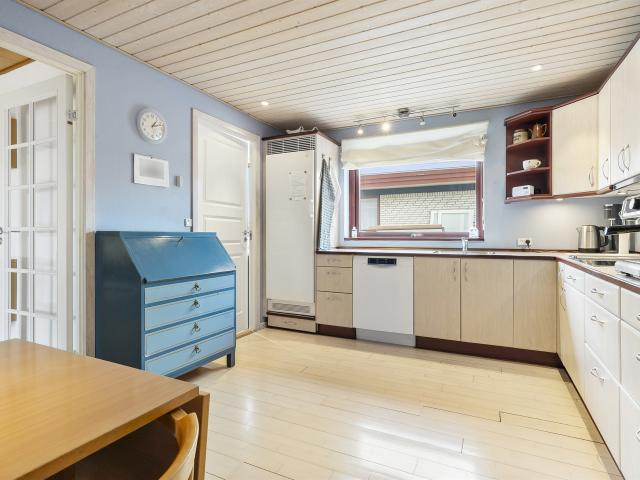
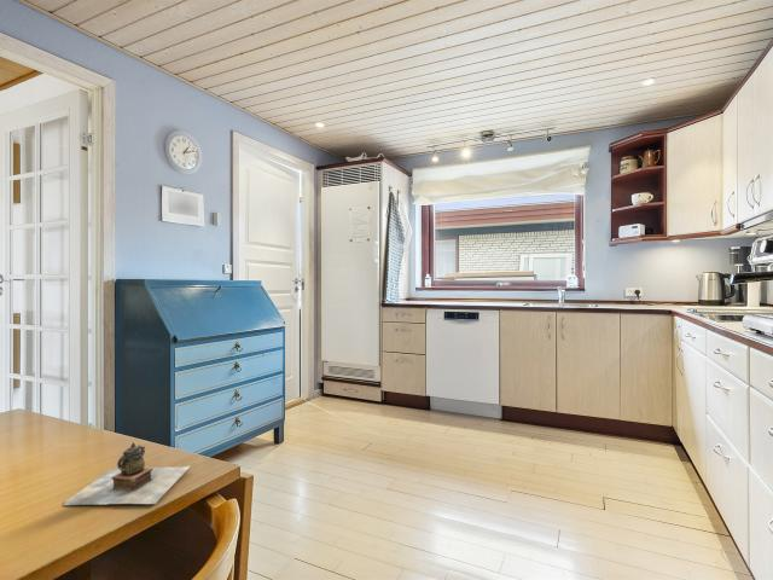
+ teapot [63,441,191,506]
